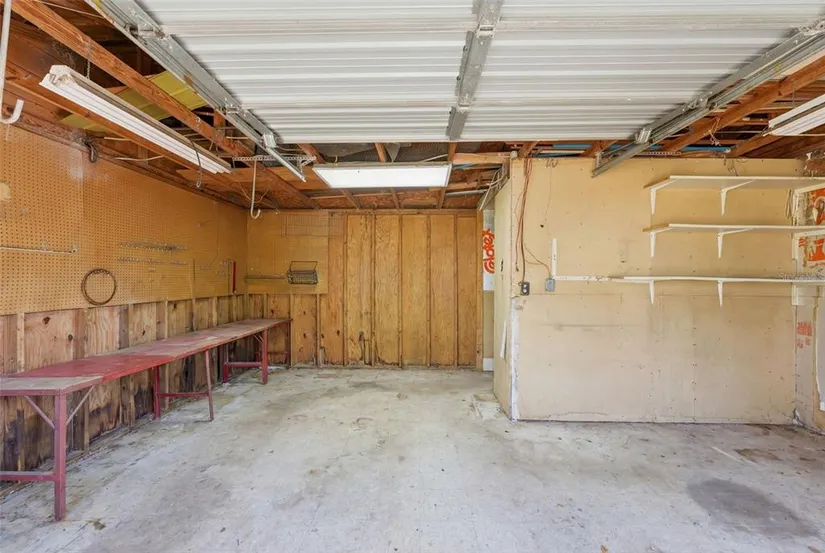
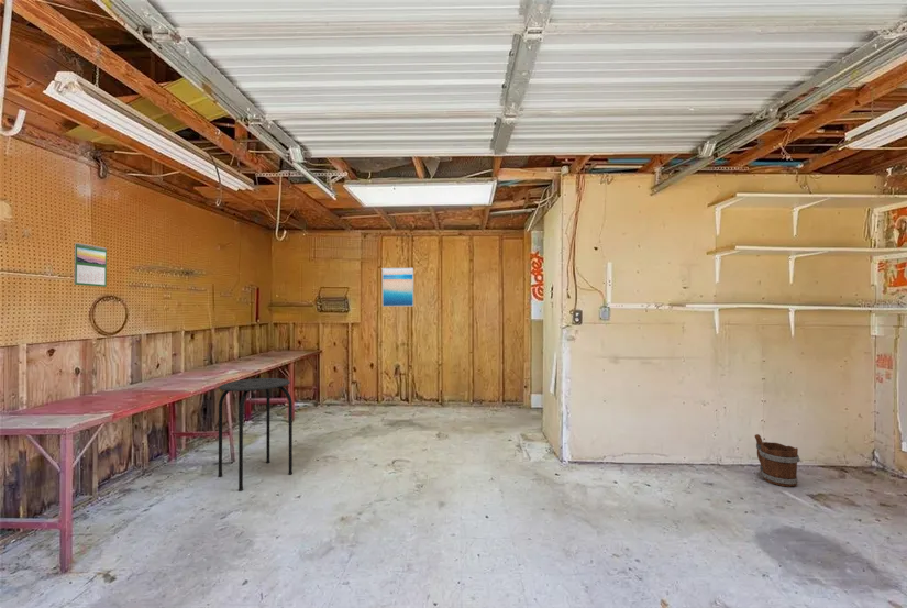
+ stool [217,377,294,491]
+ bucket [754,433,801,488]
+ calendar [73,242,108,288]
+ wall art [381,267,414,308]
